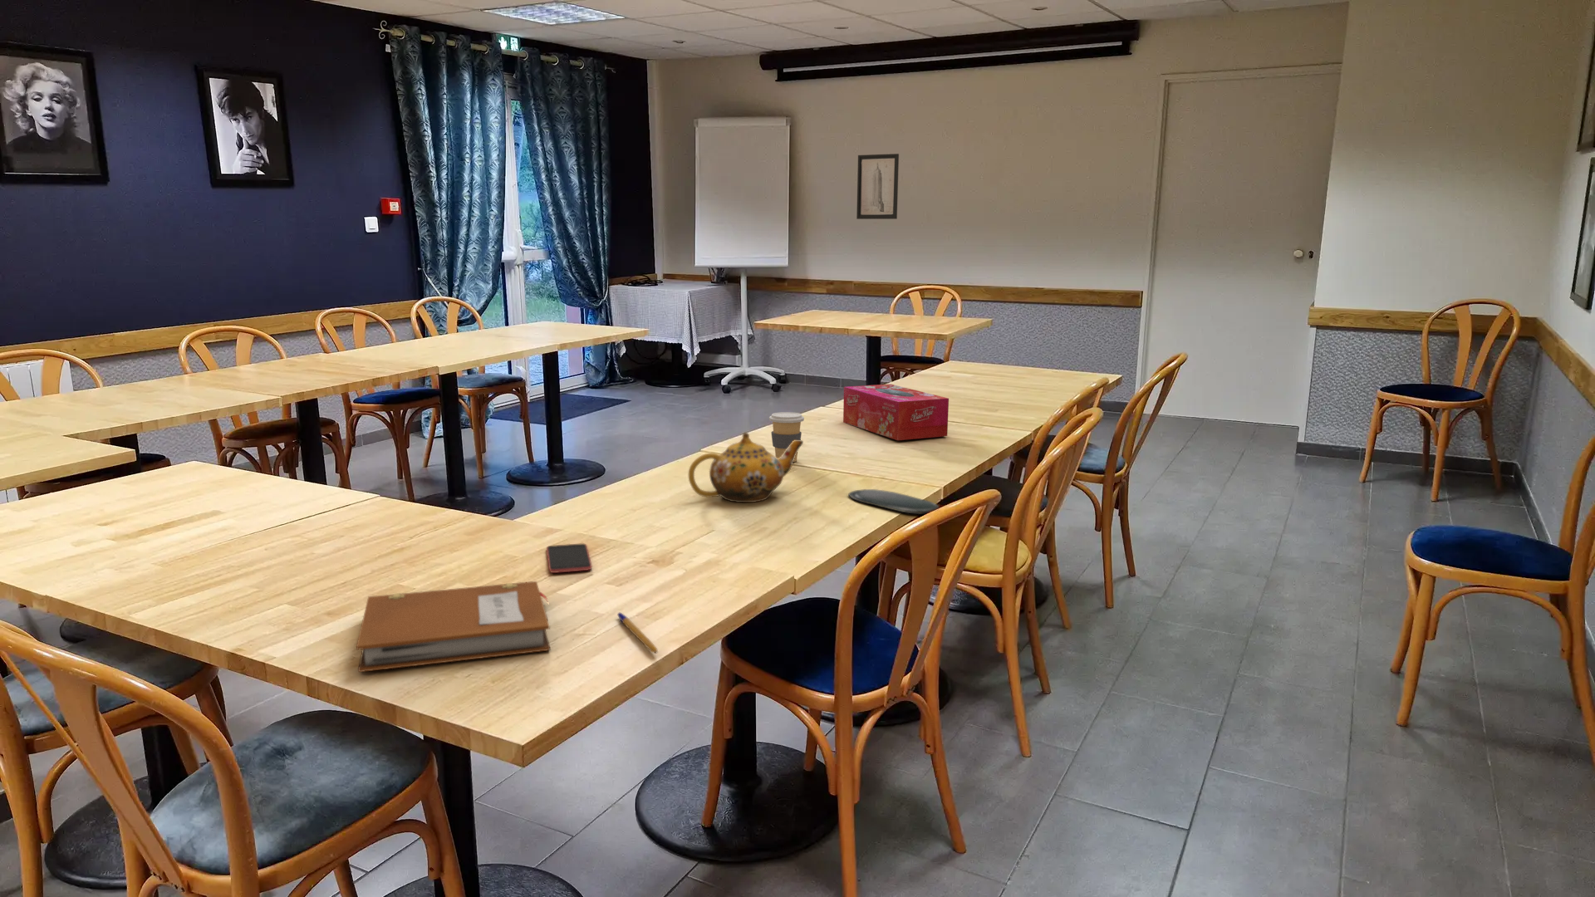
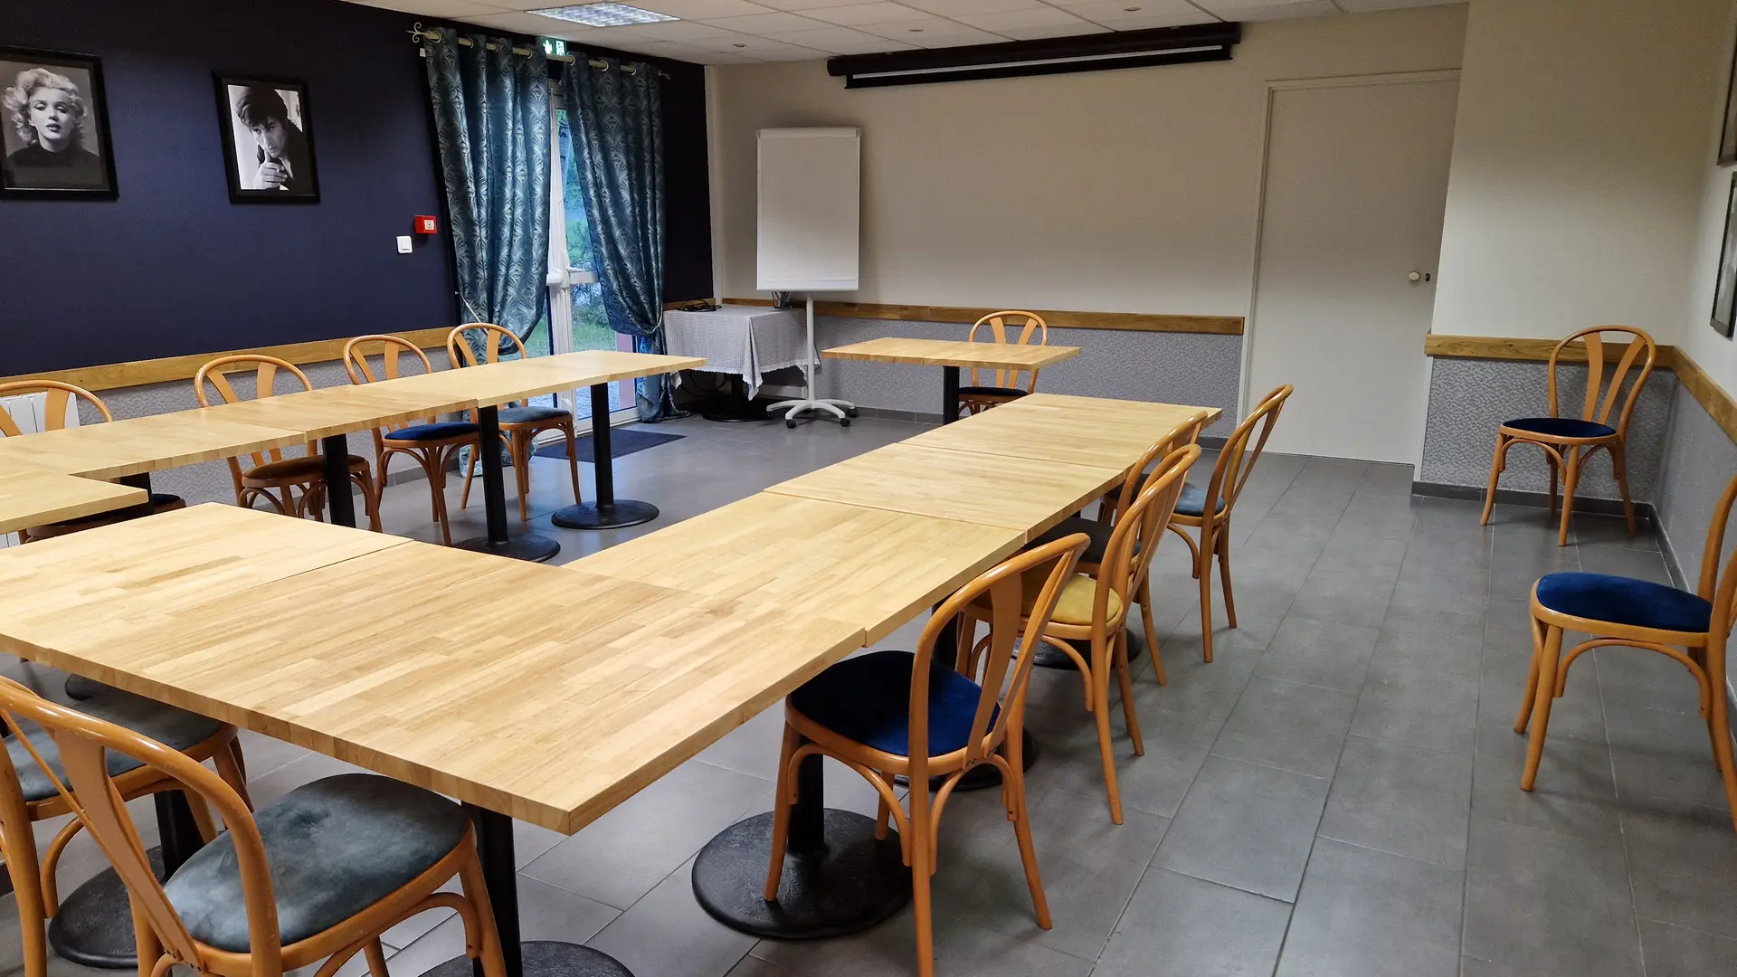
- smartphone [546,542,593,574]
- wall art [856,153,899,220]
- teapot [688,432,804,504]
- pen [617,611,658,655]
- notebook [356,580,551,672]
- tissue box [842,383,950,441]
- oval tray [847,488,940,514]
- coffee cup [768,411,805,462]
